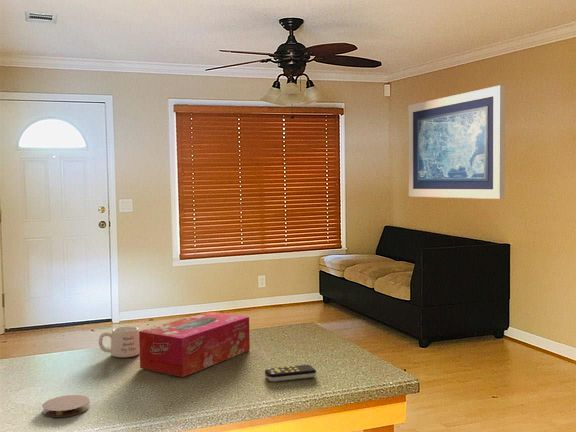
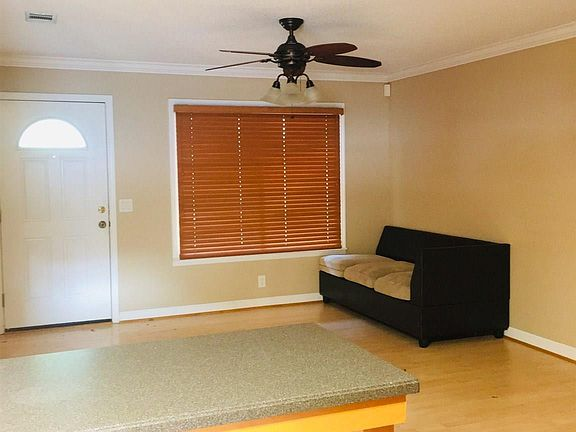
- tissue box [139,311,251,378]
- remote control [264,364,317,383]
- coaster [42,394,91,418]
- mug [98,325,140,358]
- wall art [407,84,506,200]
